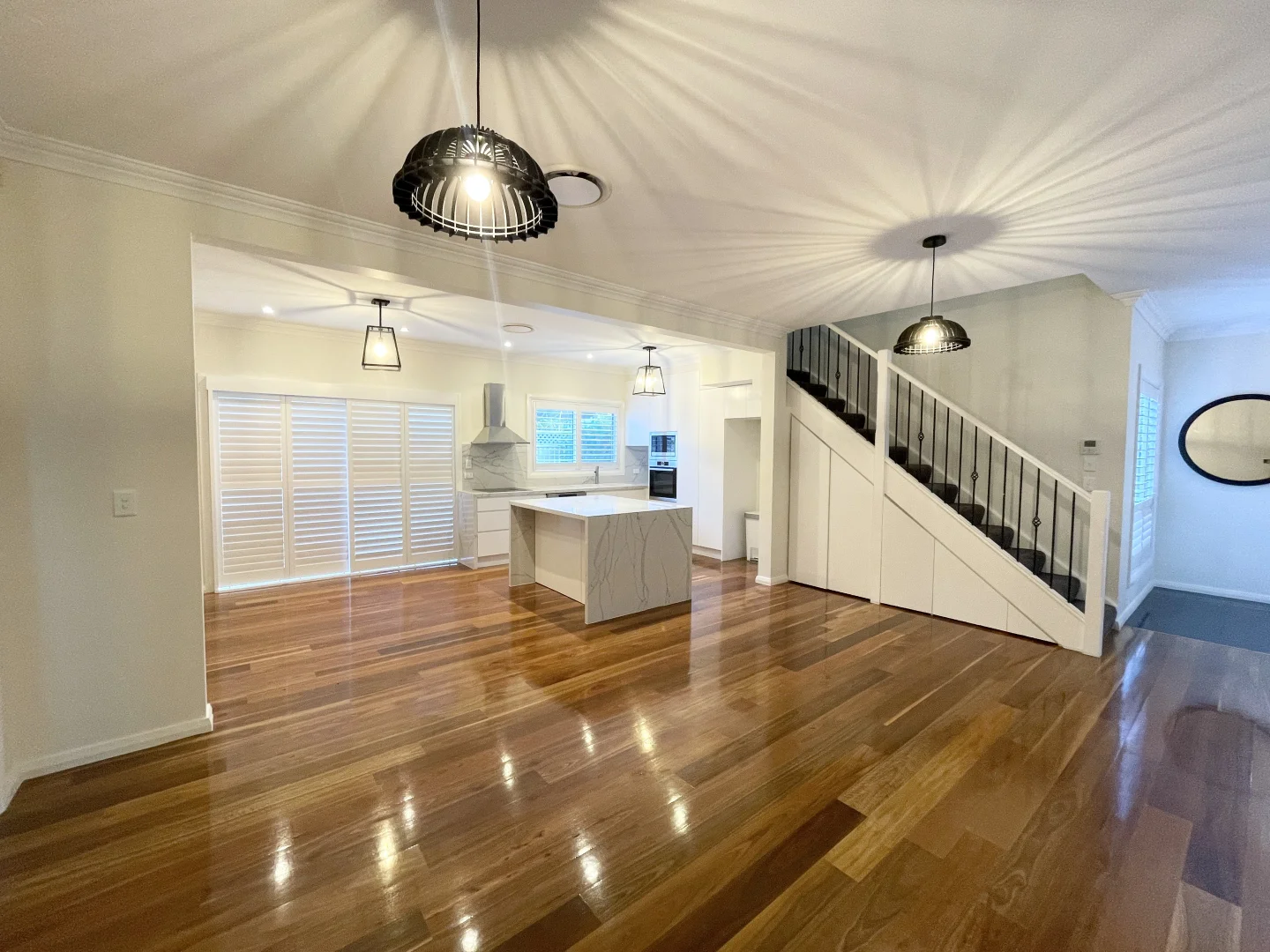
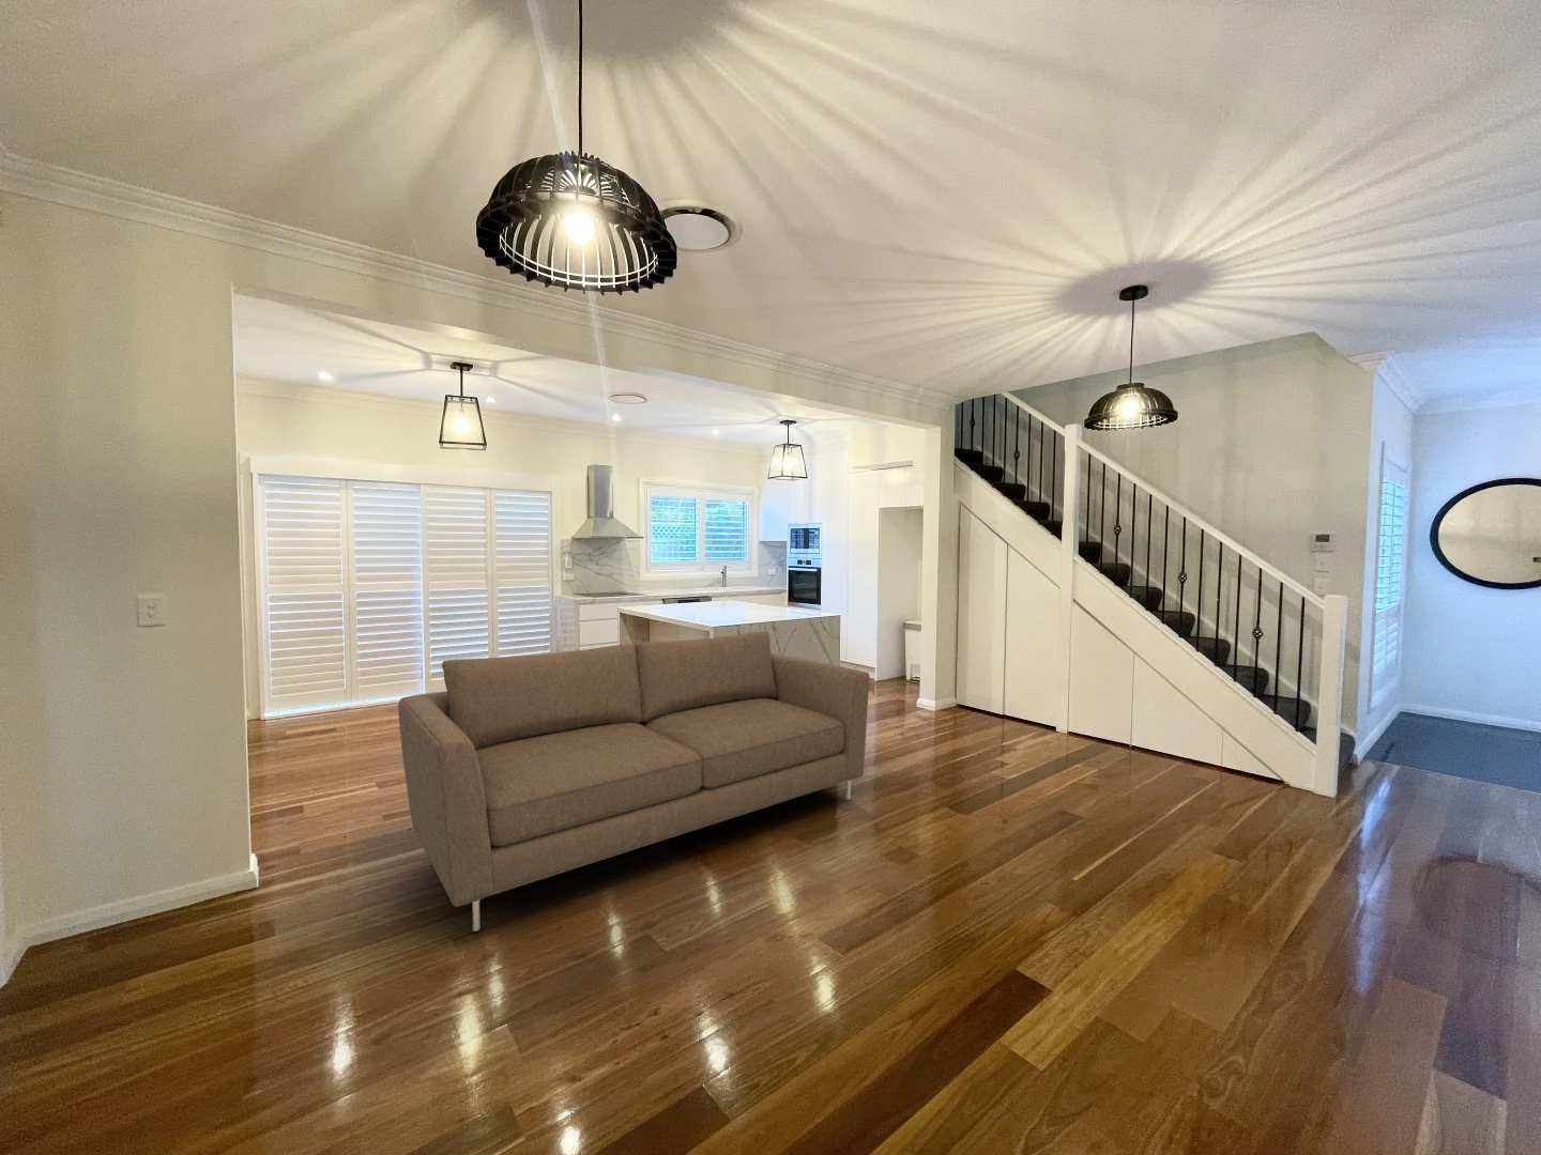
+ sofa [397,630,870,933]
